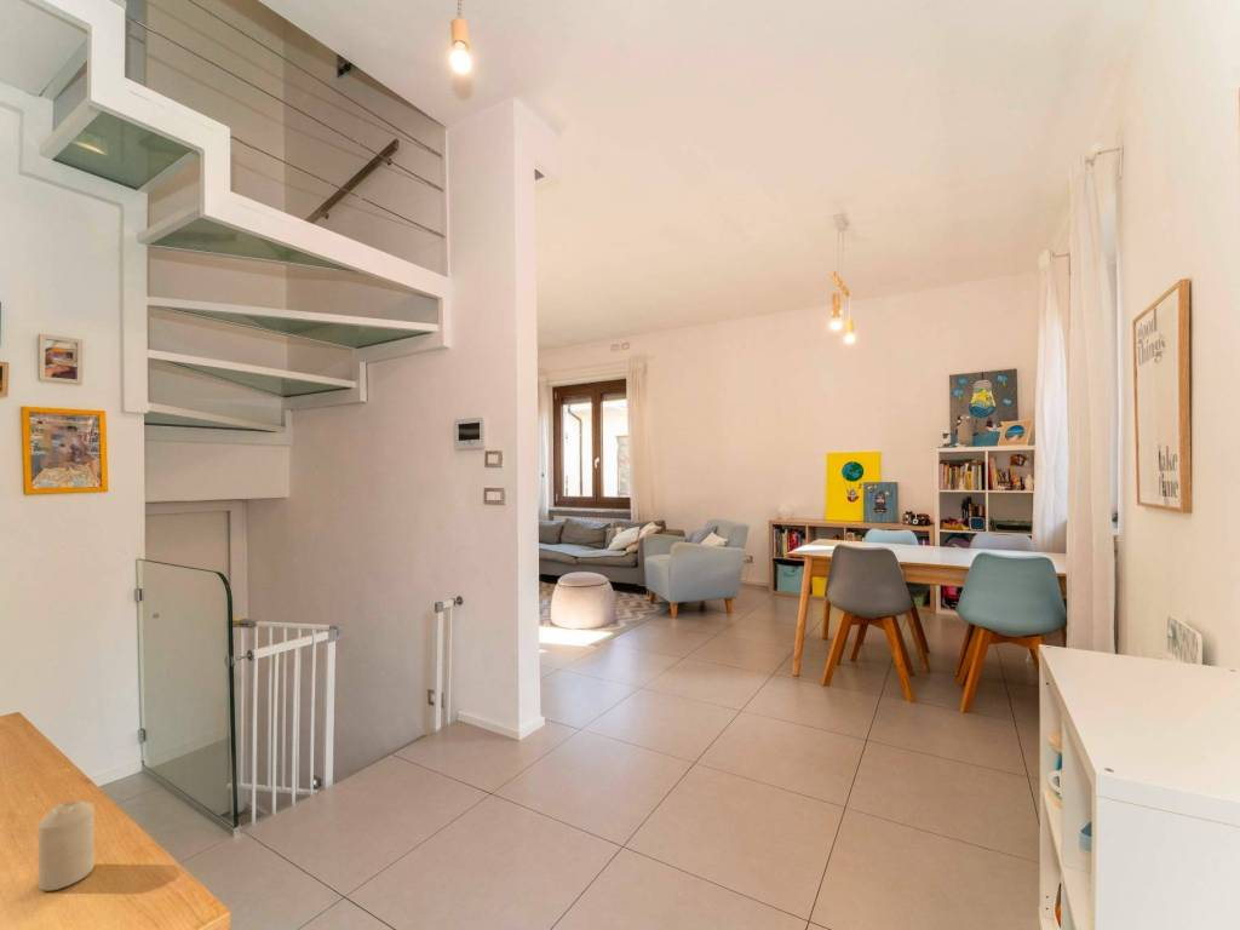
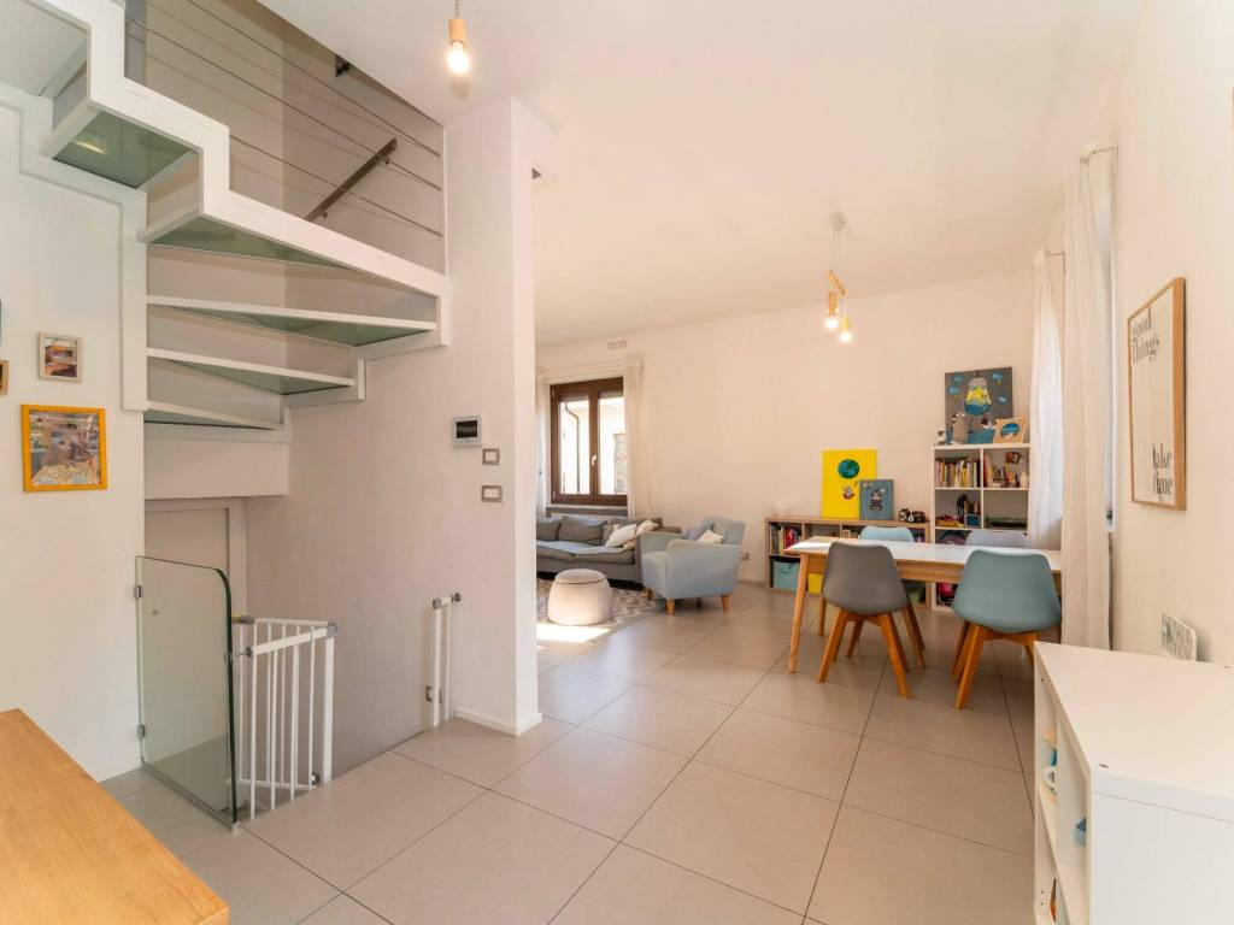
- candle [38,800,96,892]
